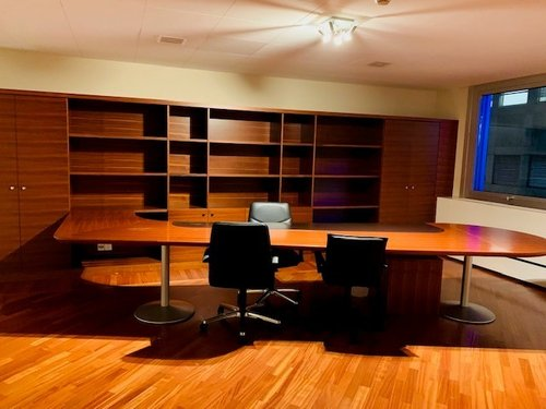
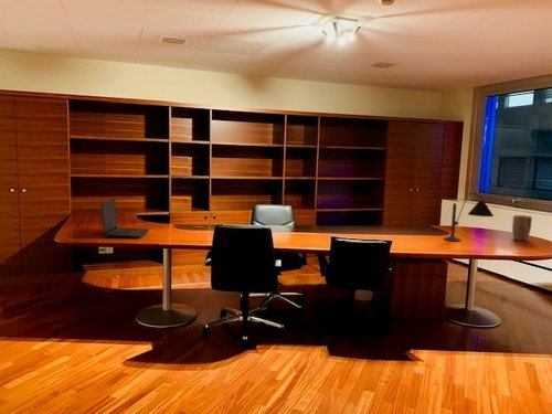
+ laptop [100,198,150,238]
+ desk lamp [443,192,495,243]
+ plant pot [511,214,533,242]
